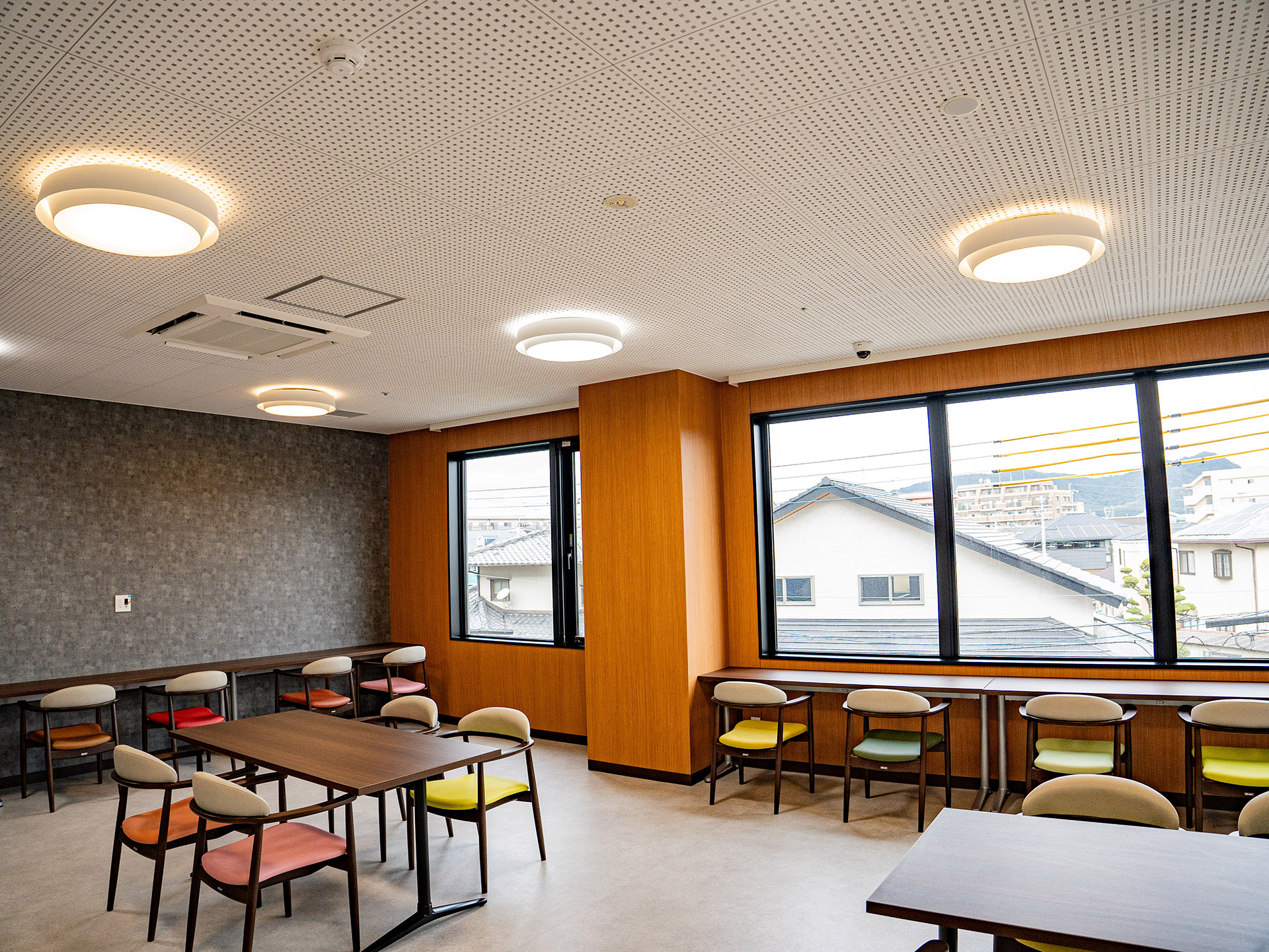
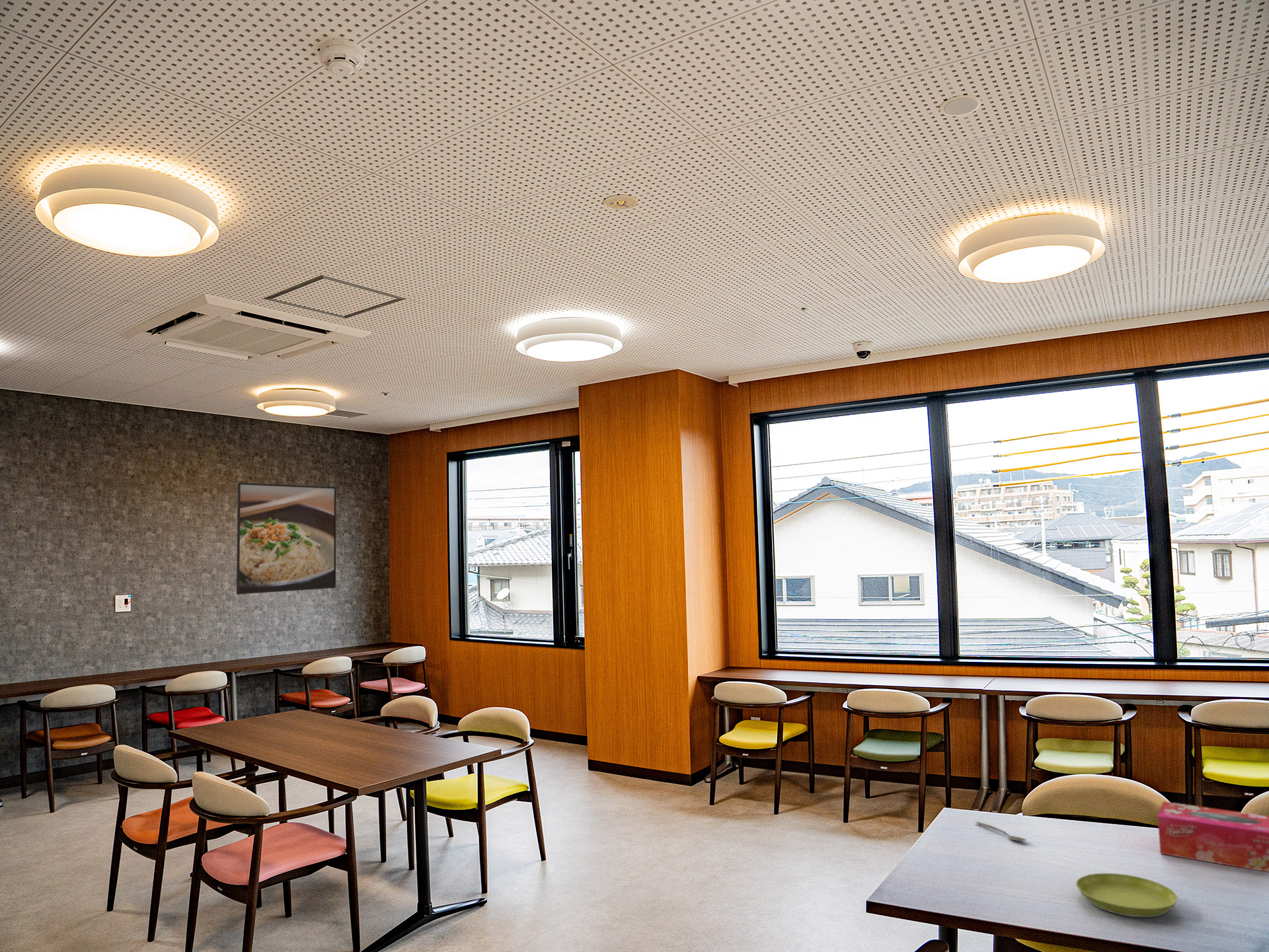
+ spoon [975,821,1027,842]
+ tissue box [1157,801,1269,873]
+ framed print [236,482,336,595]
+ saucer [1075,873,1178,918]
